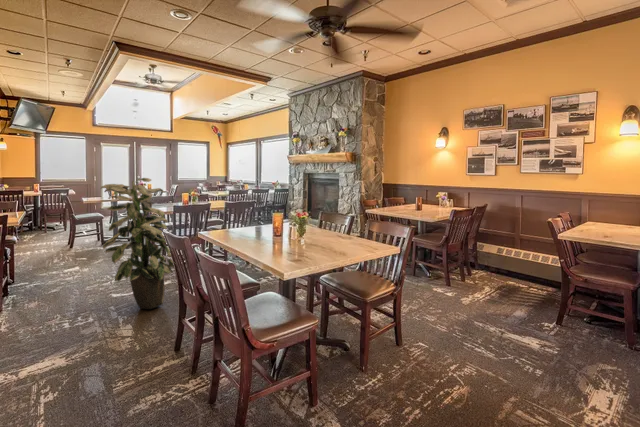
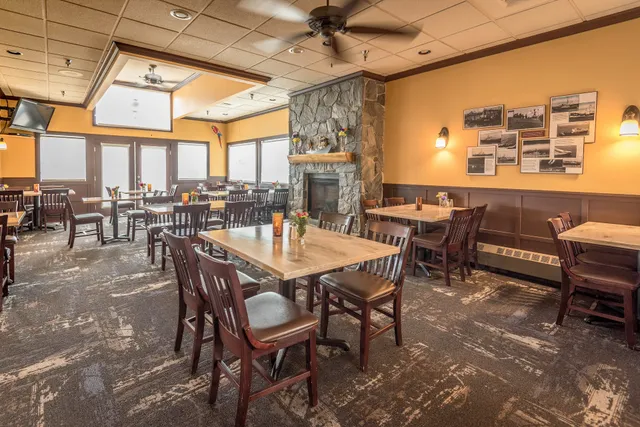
- indoor plant [100,177,175,310]
